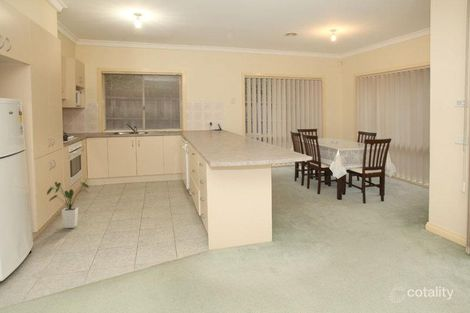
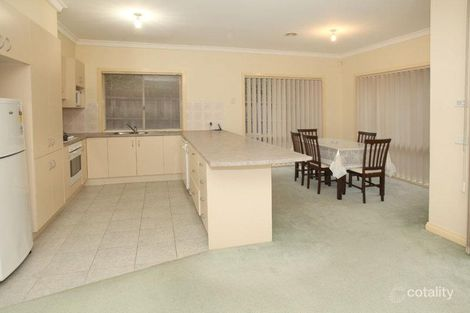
- house plant [46,181,90,229]
